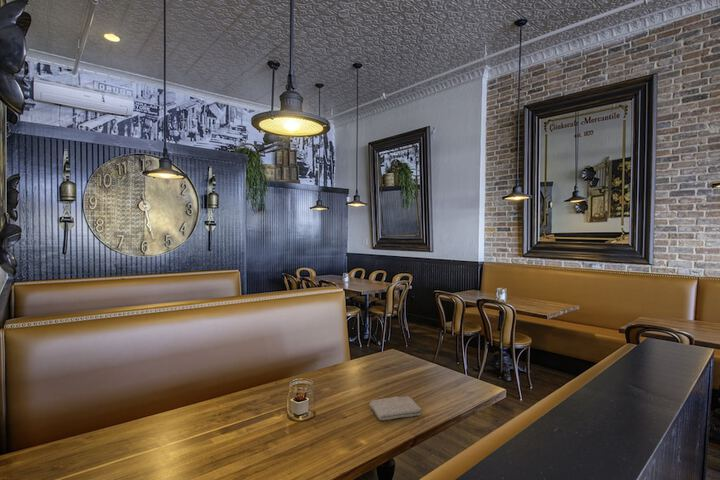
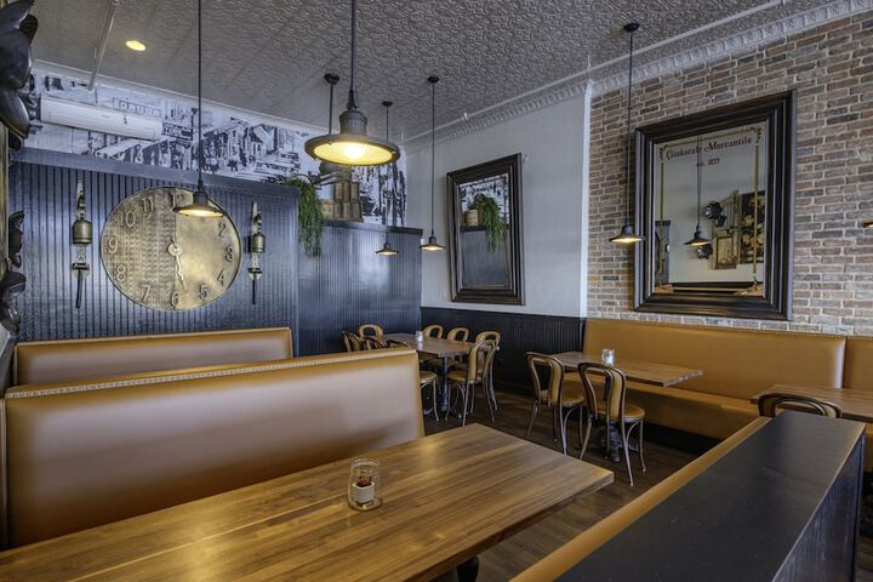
- washcloth [368,395,422,421]
